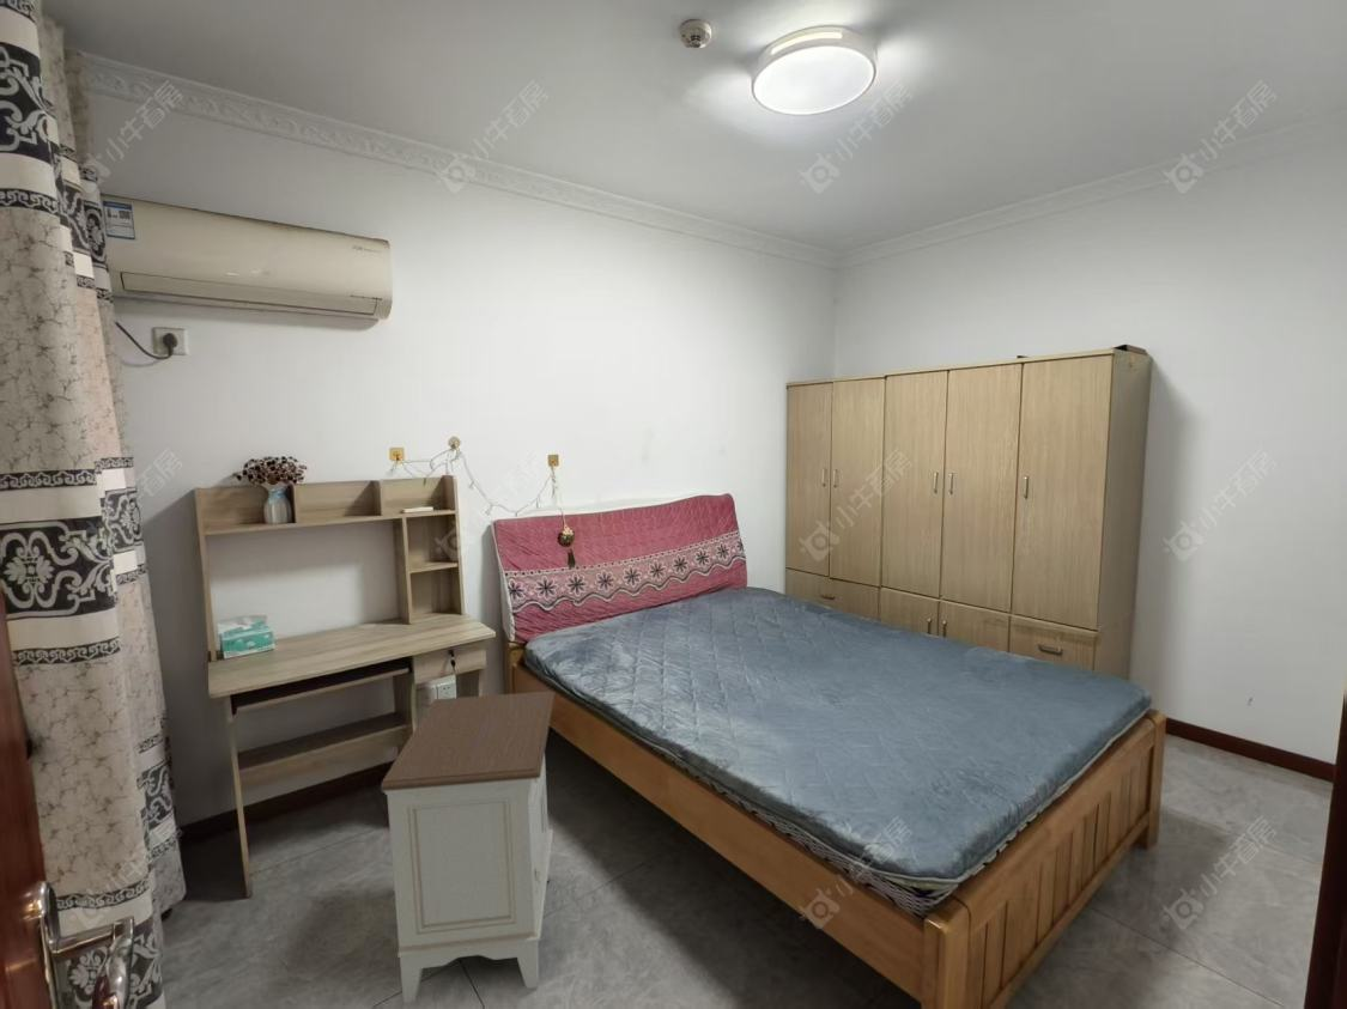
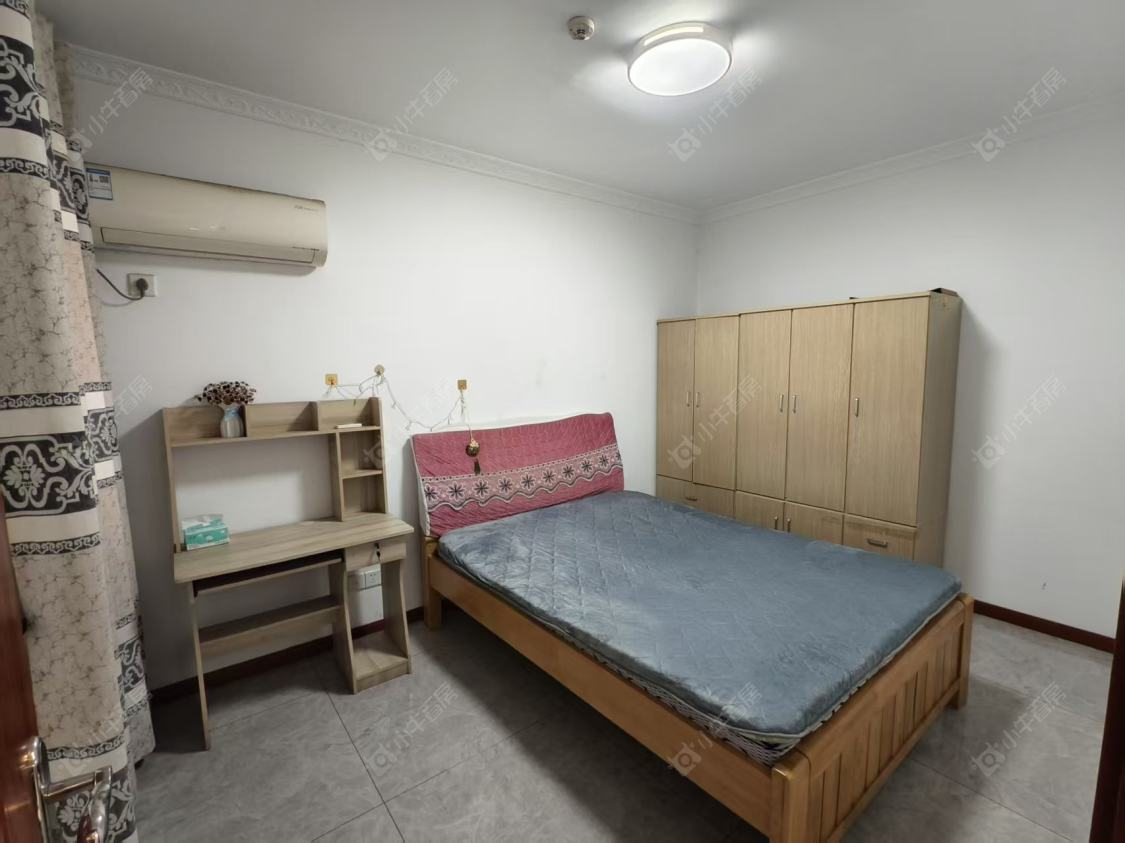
- nightstand [380,691,556,1005]
